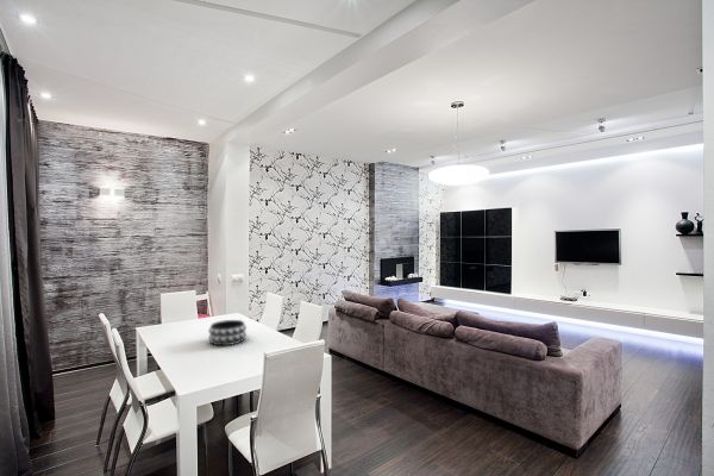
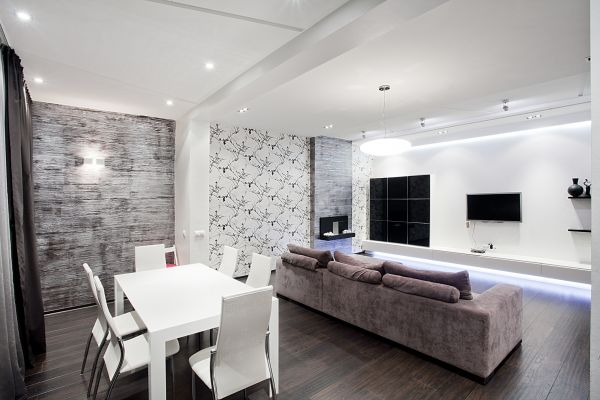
- decorative bowl [207,319,248,346]
